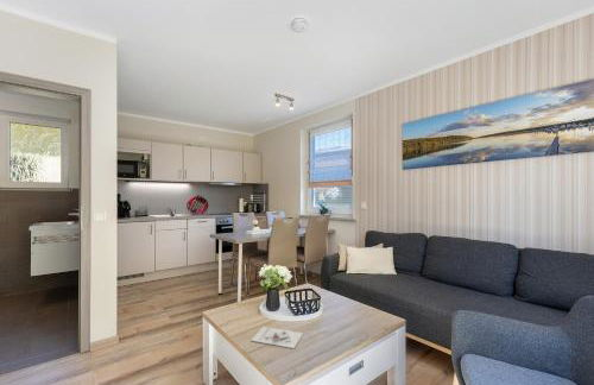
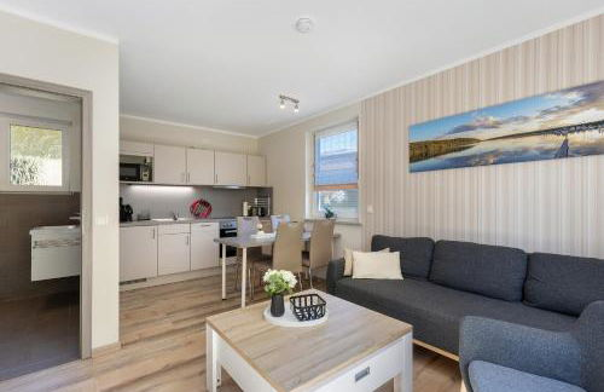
- architectural model [249,326,304,349]
